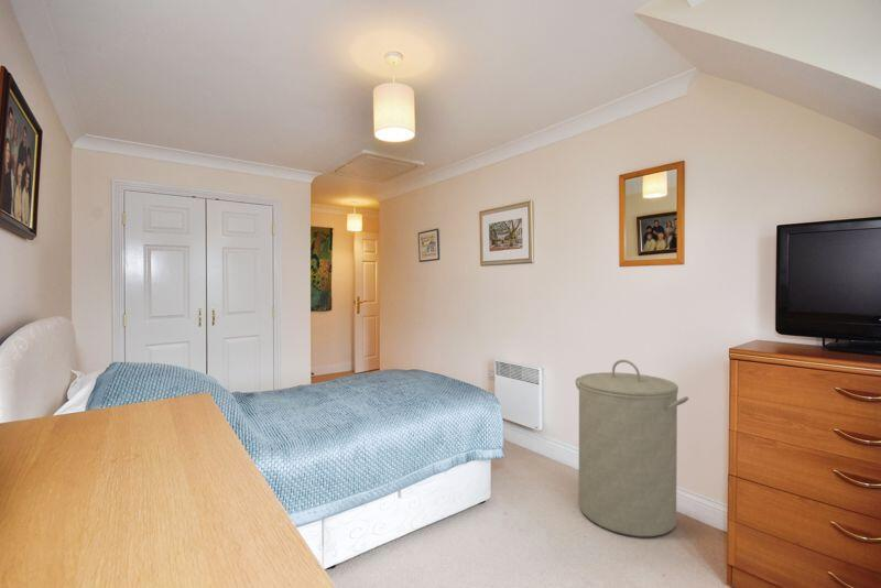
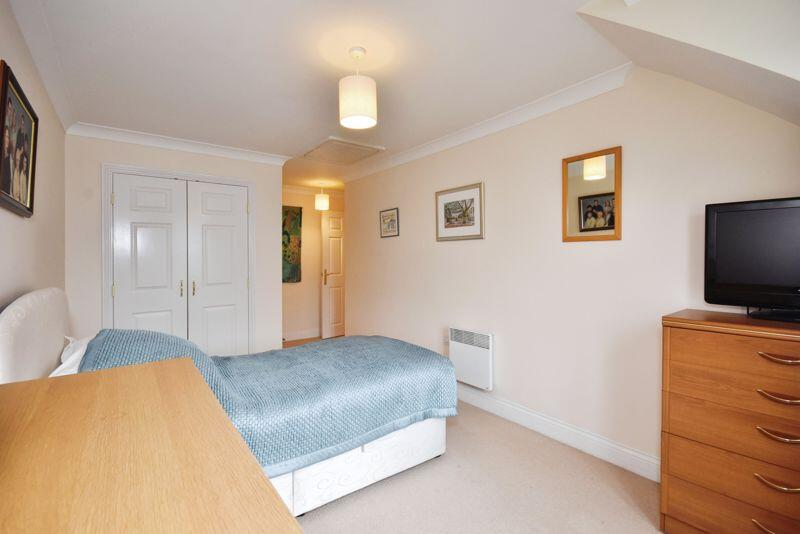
- laundry hamper [574,359,689,537]
